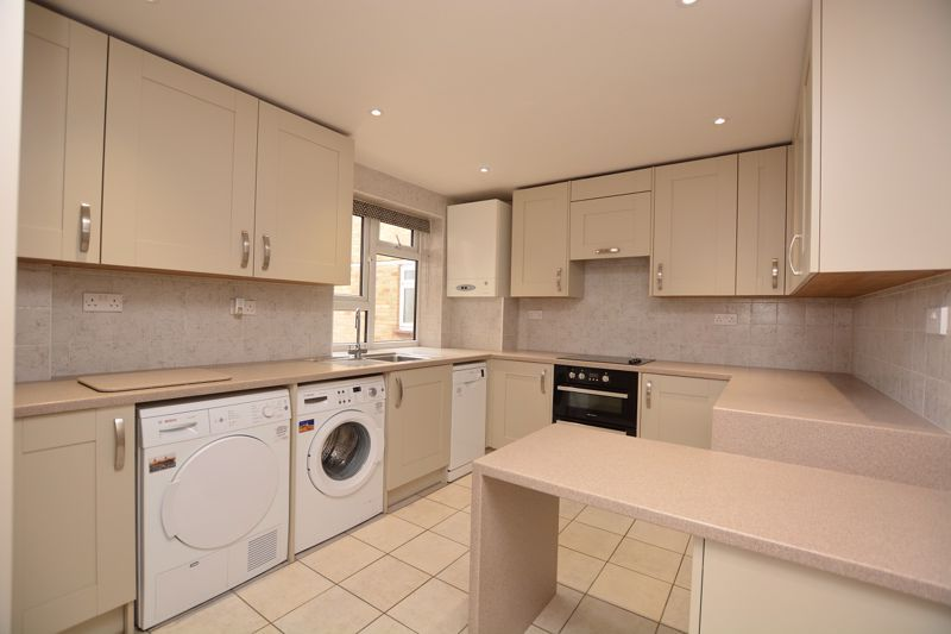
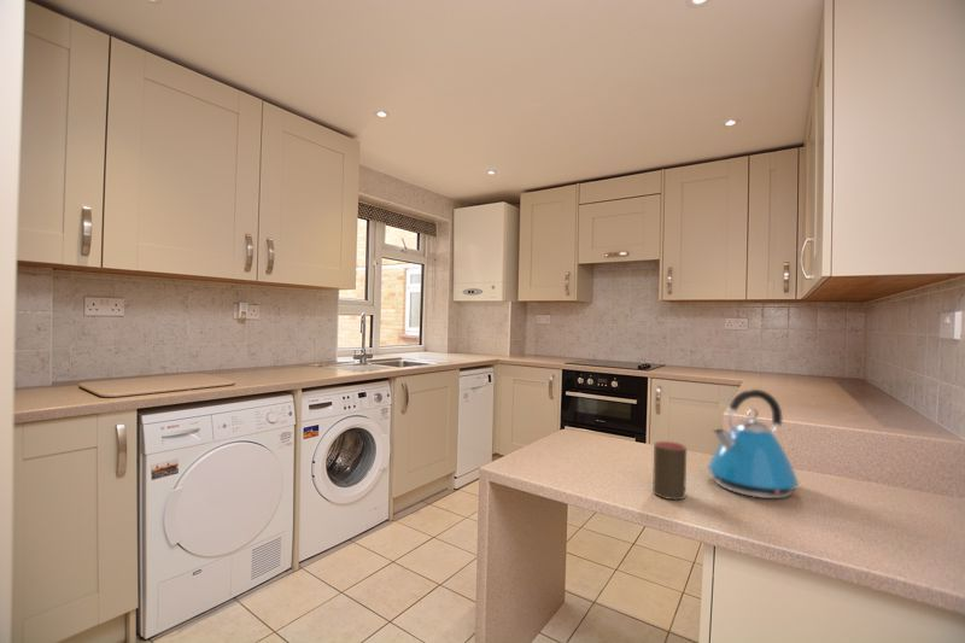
+ kettle [707,388,799,499]
+ cup [651,440,688,501]
